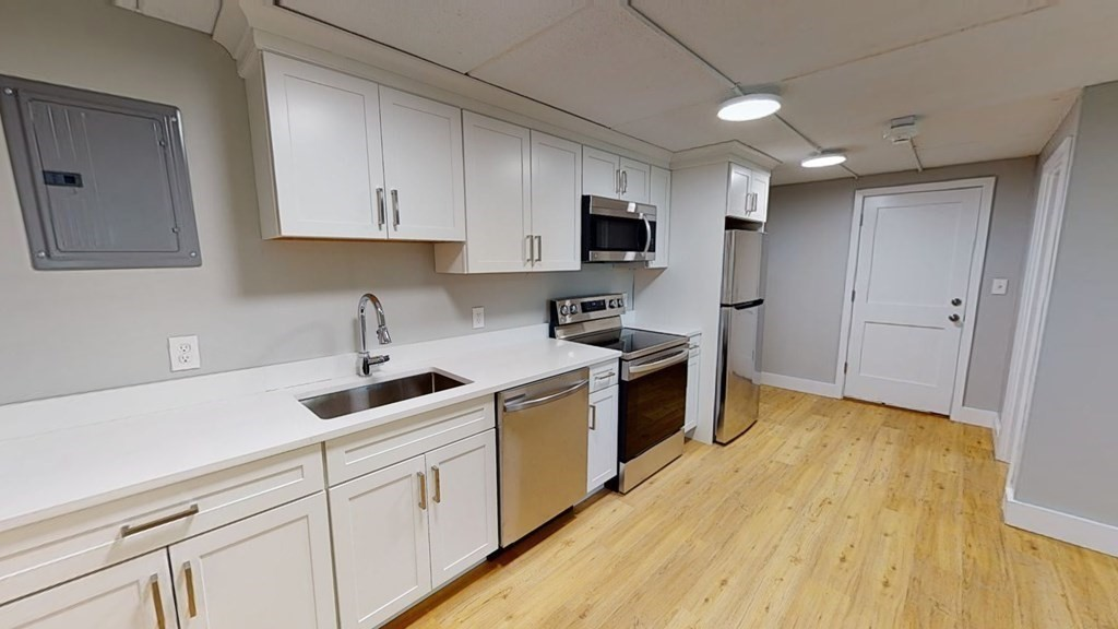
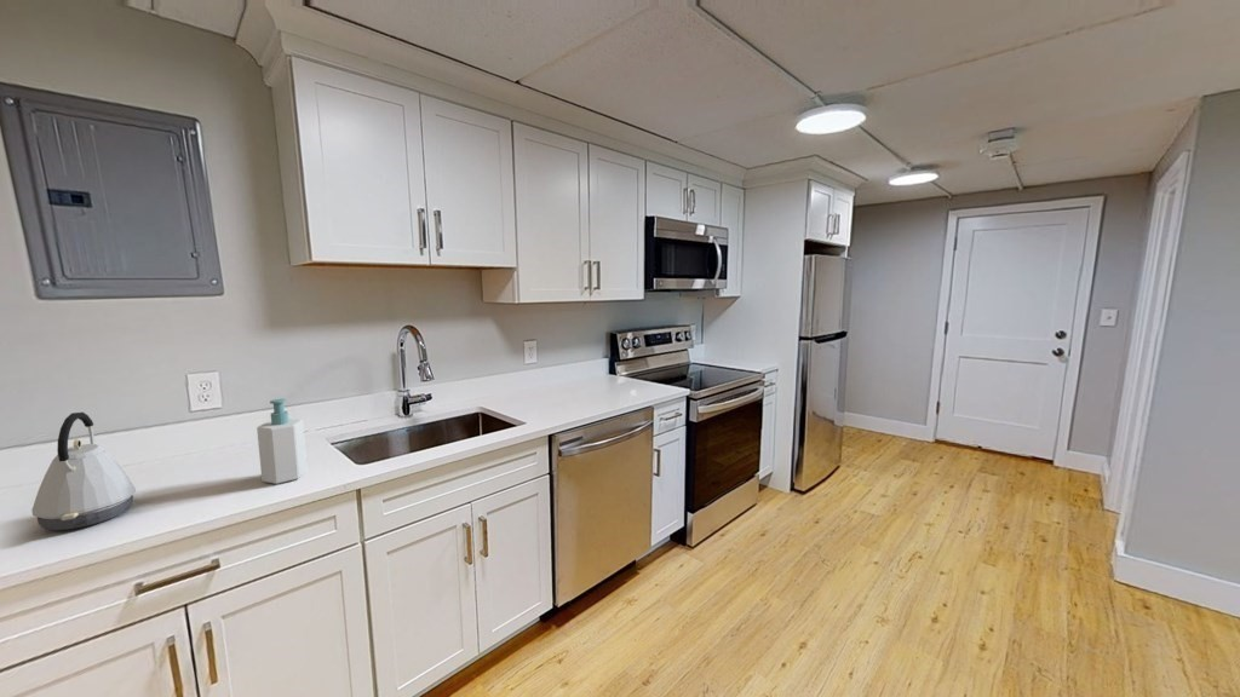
+ soap bottle [256,398,308,485]
+ kettle [30,411,137,531]
